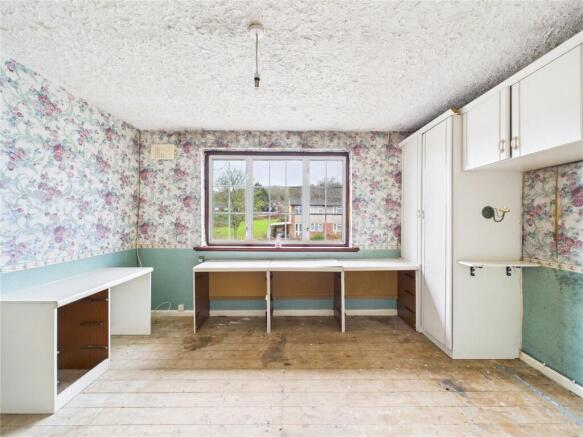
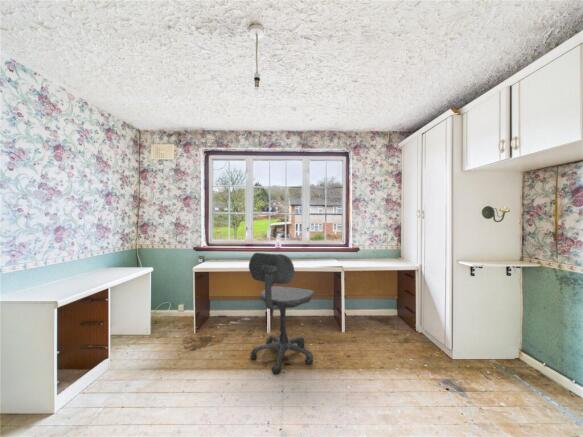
+ office chair [248,252,315,375]
